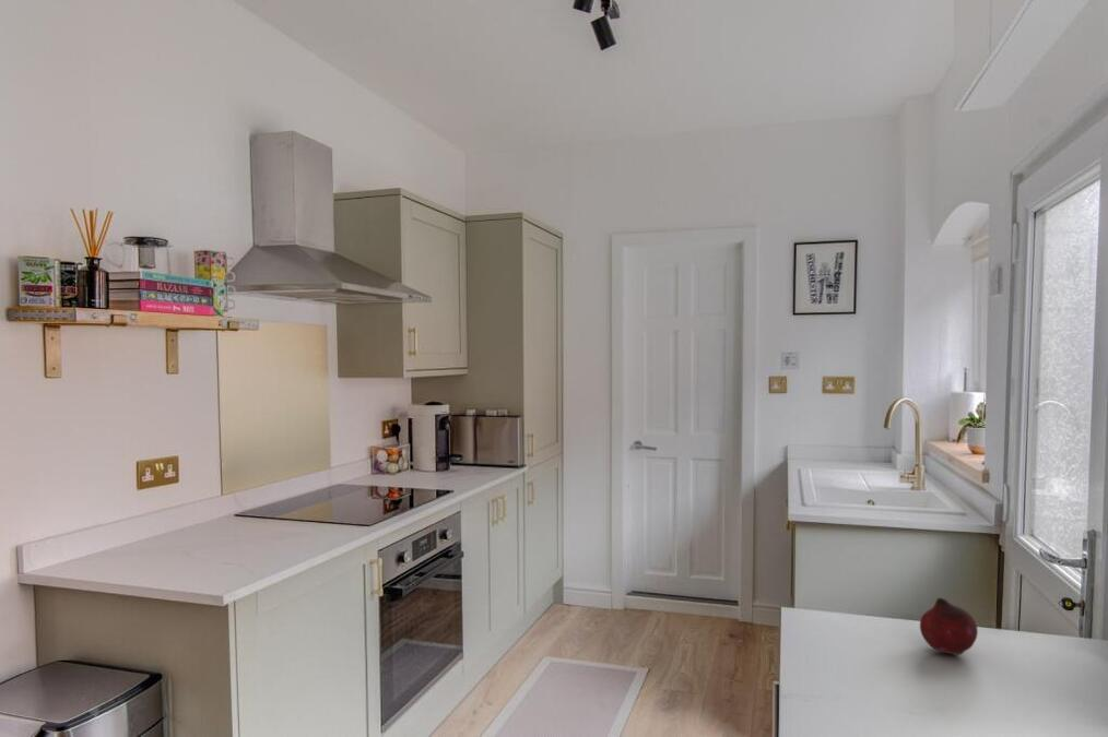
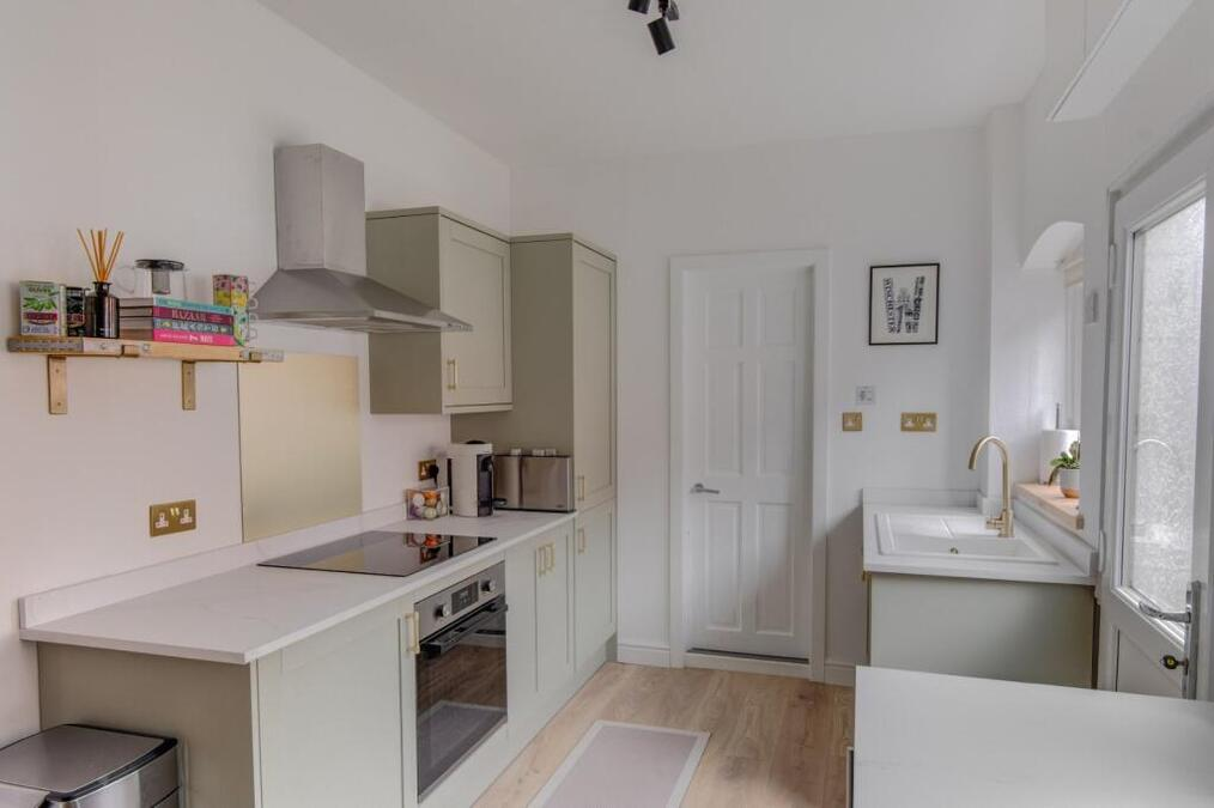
- fruit [919,597,979,656]
